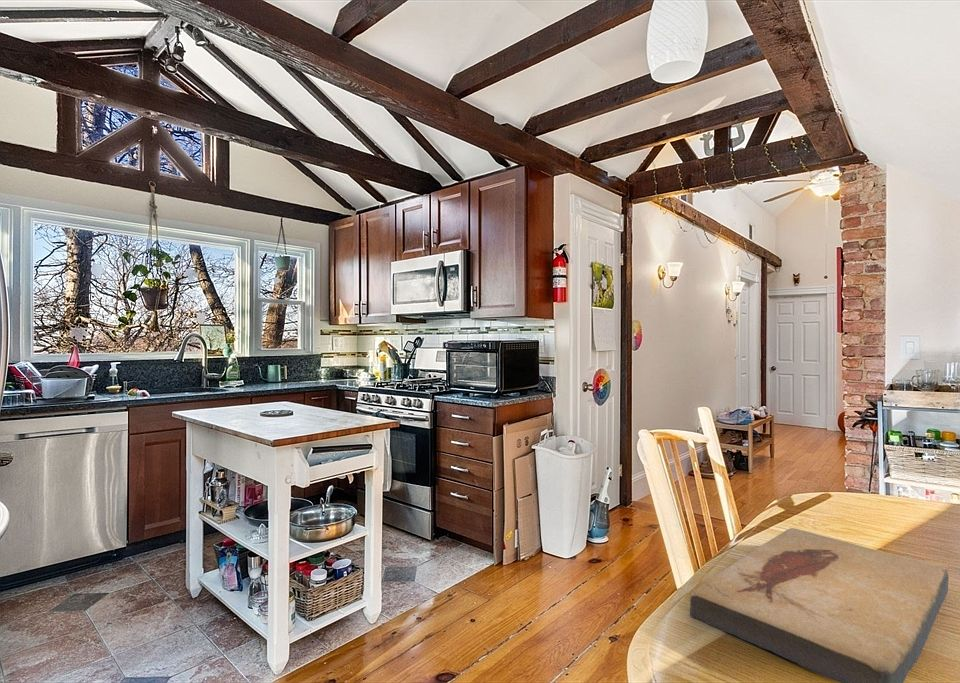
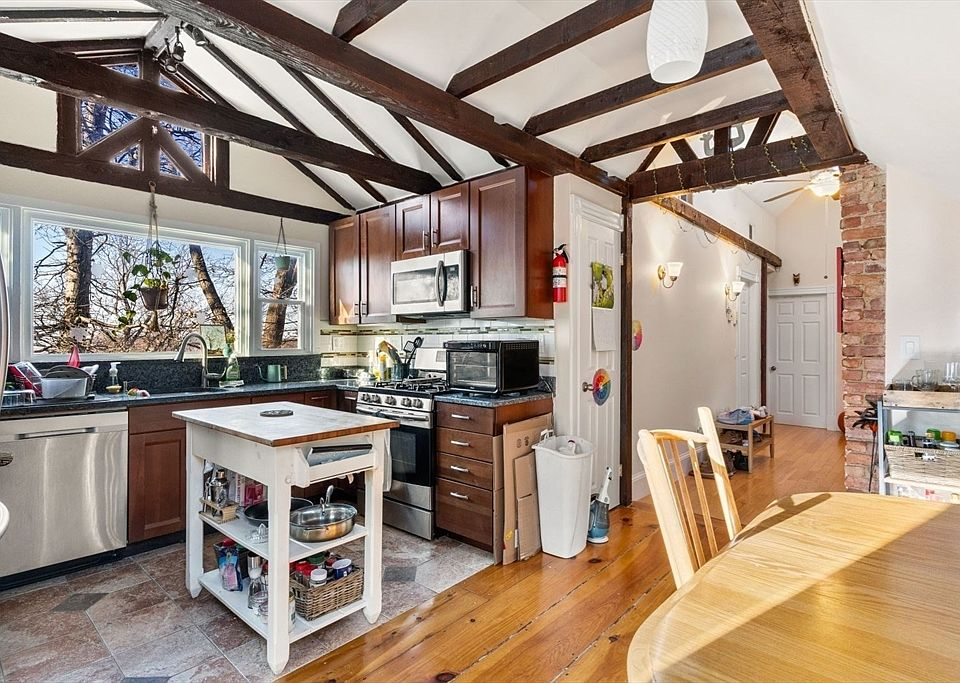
- fish fossil [688,527,950,683]
